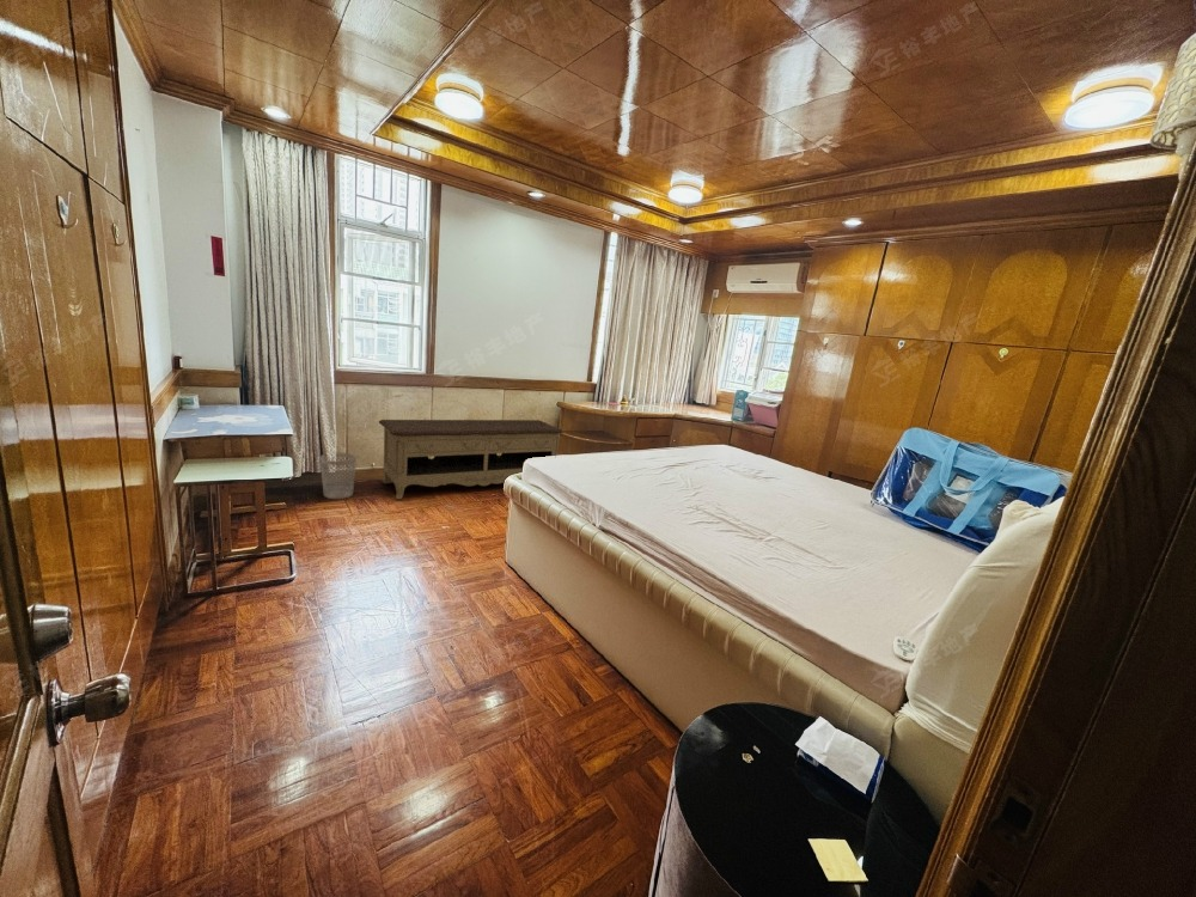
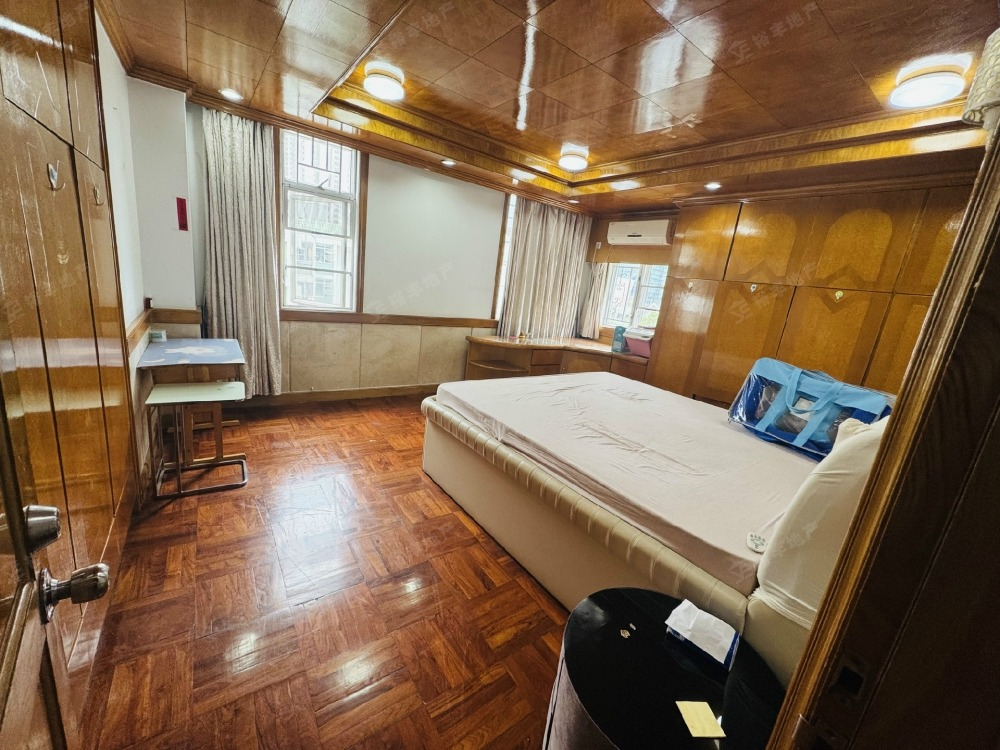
- media console [378,419,565,500]
- wastebasket [318,452,358,500]
